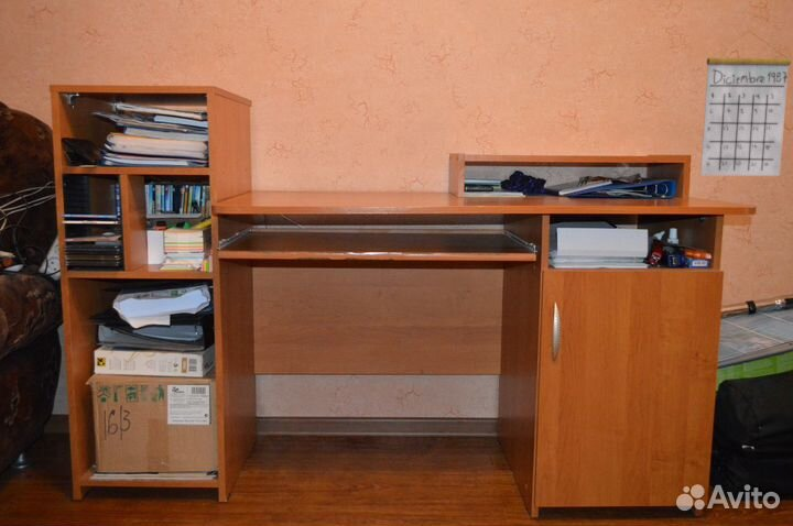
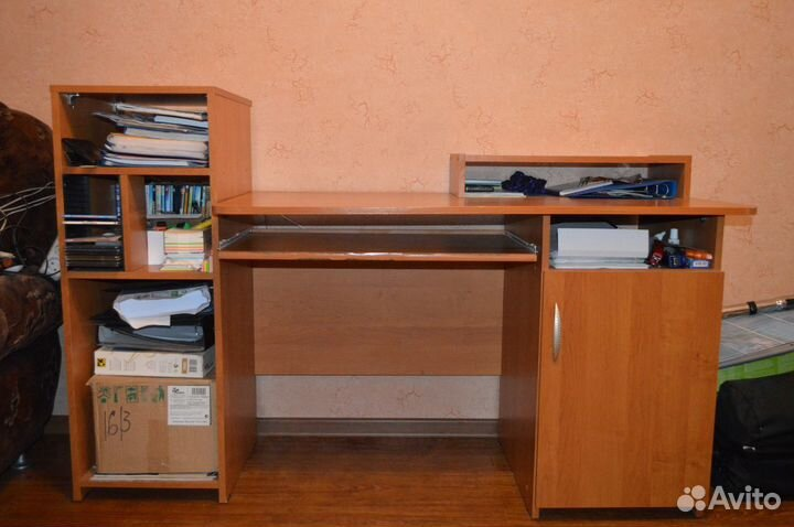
- calendar [699,30,792,177]
